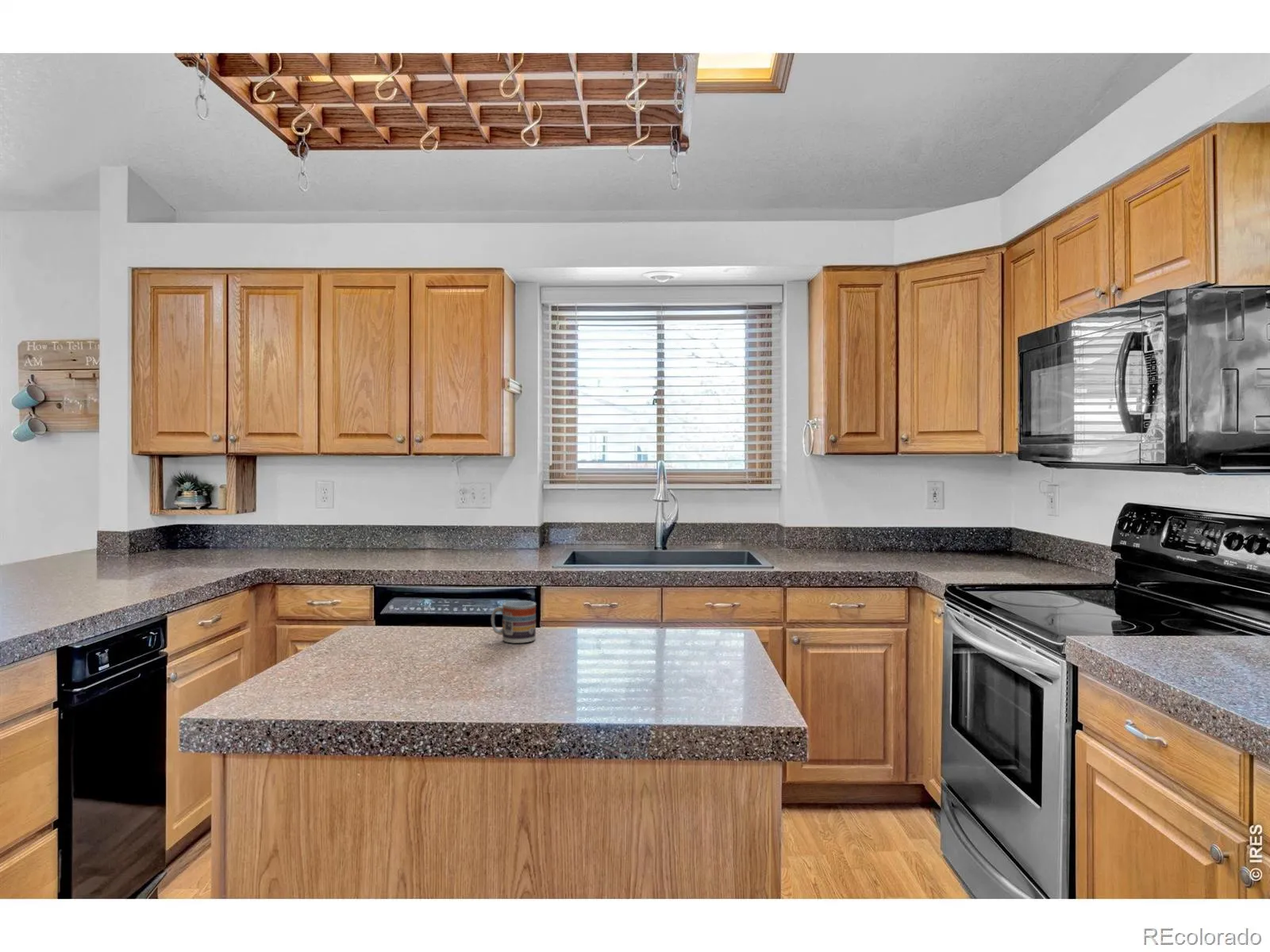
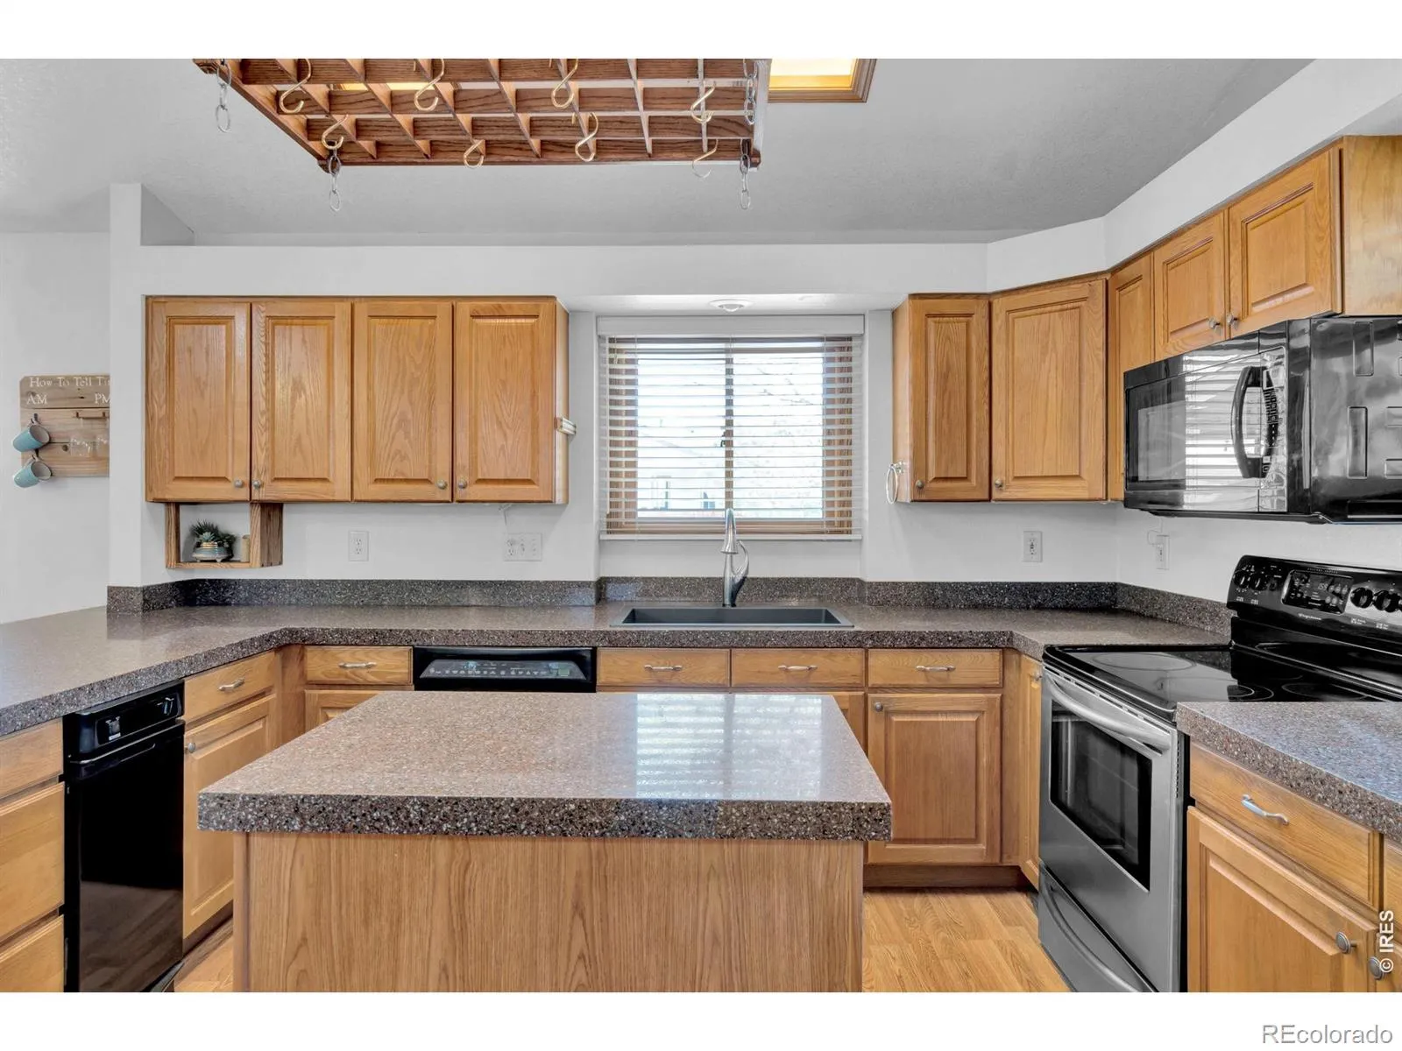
- cup [491,600,537,644]
